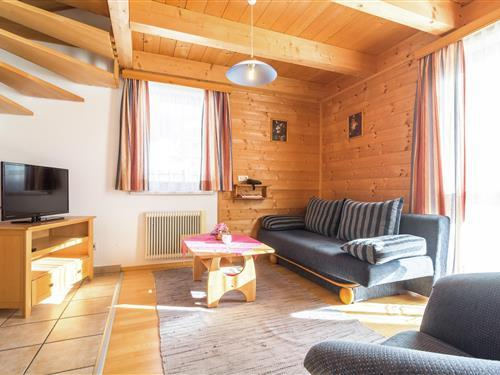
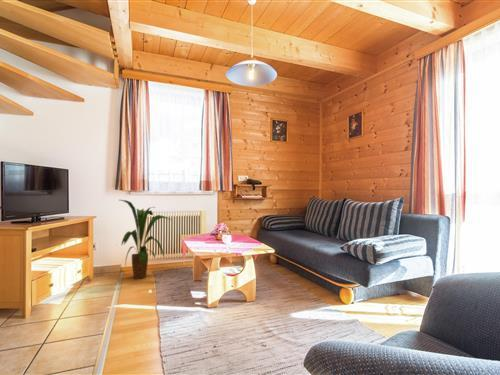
+ house plant [119,199,172,280]
